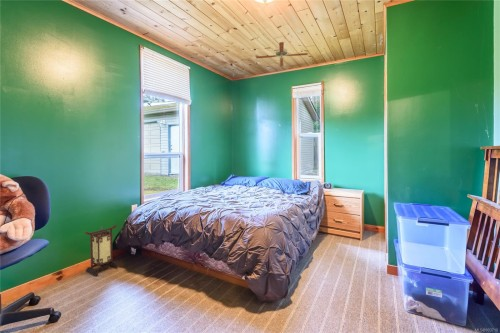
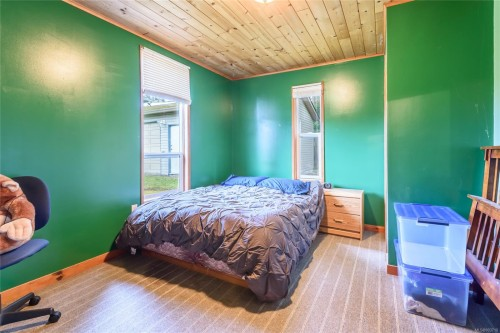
- ceiling fan [255,41,309,68]
- lantern [83,224,119,277]
